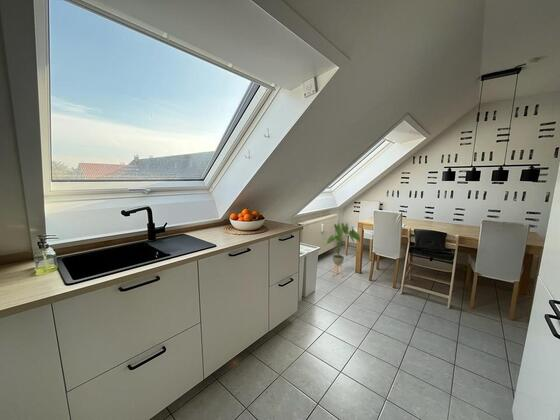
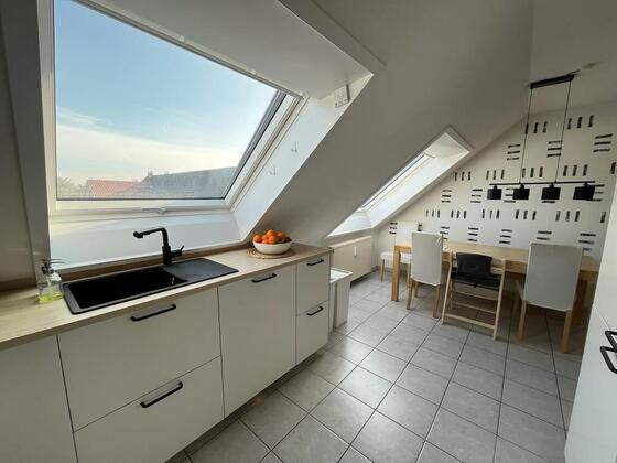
- house plant [326,222,361,278]
